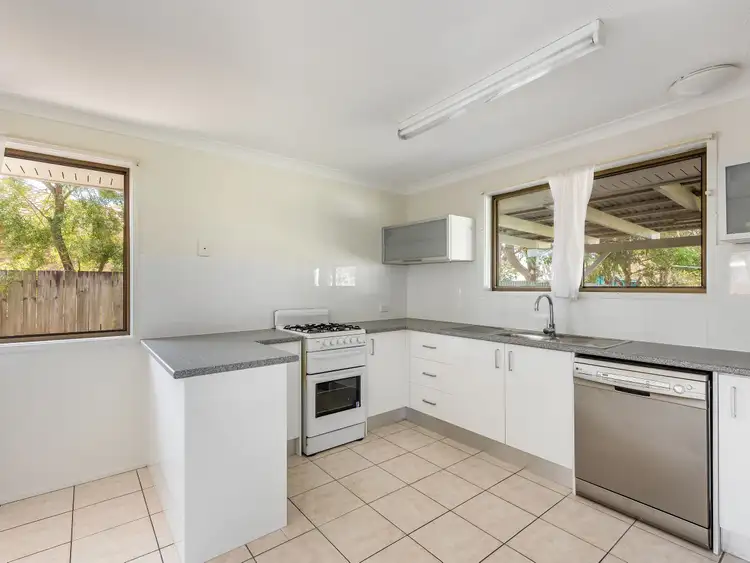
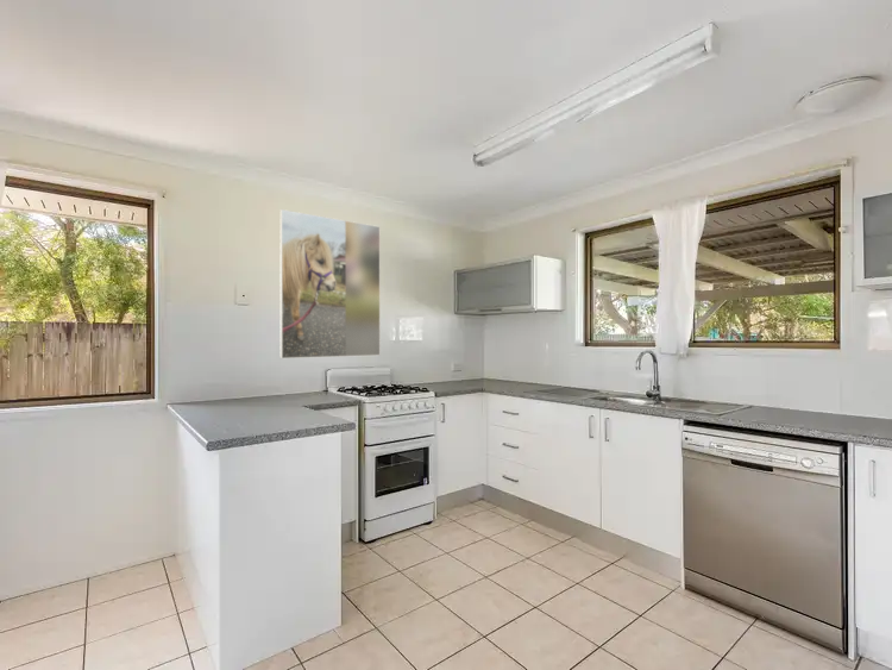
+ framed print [279,208,382,359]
